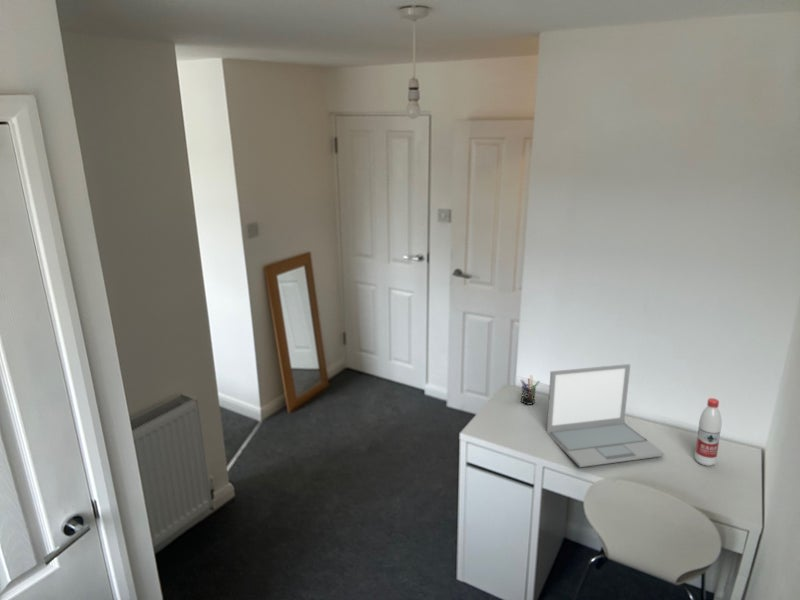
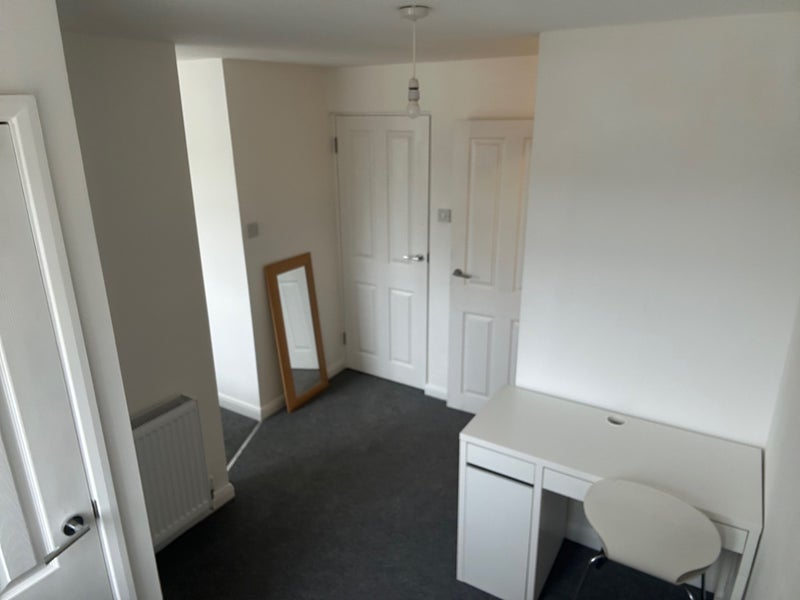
- water bottle [694,397,723,467]
- laptop [545,363,665,468]
- pen holder [520,374,541,406]
